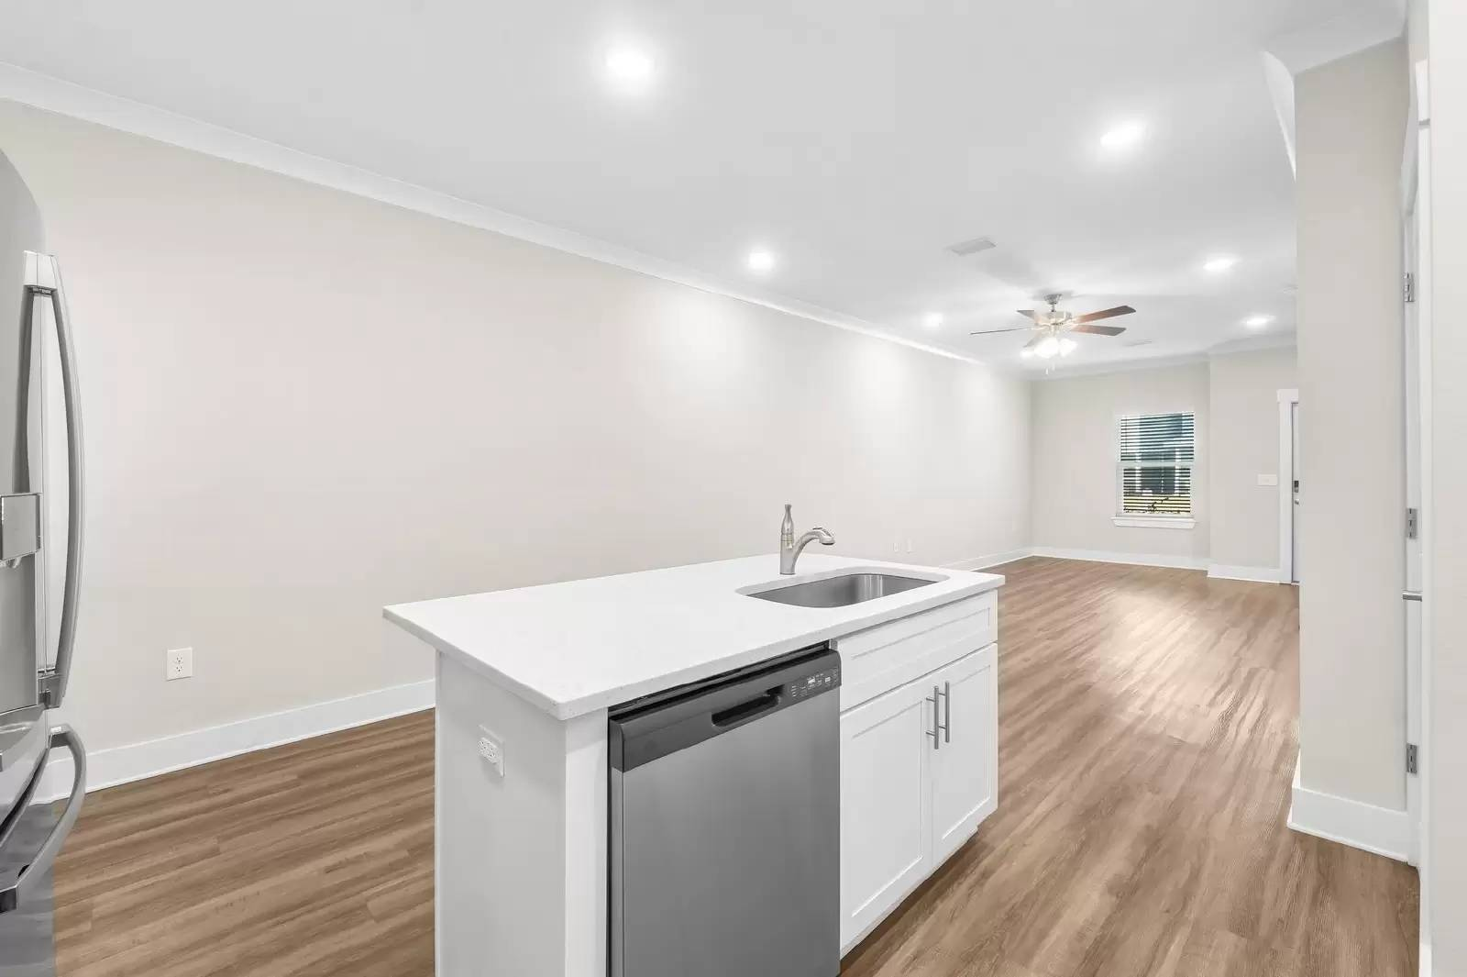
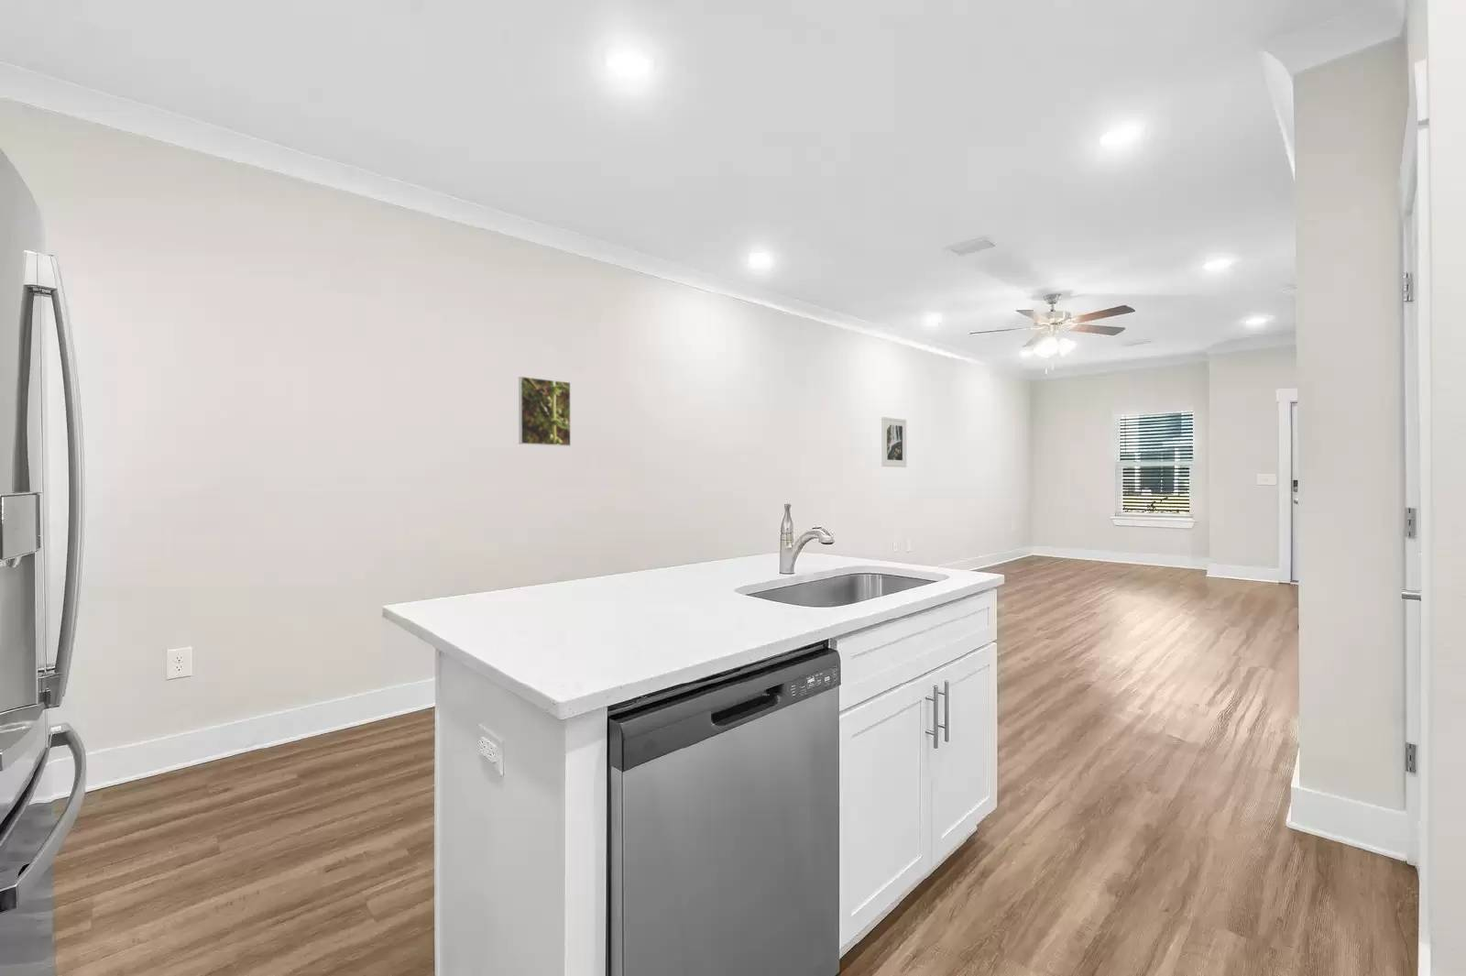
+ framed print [517,376,572,448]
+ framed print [880,416,907,468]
